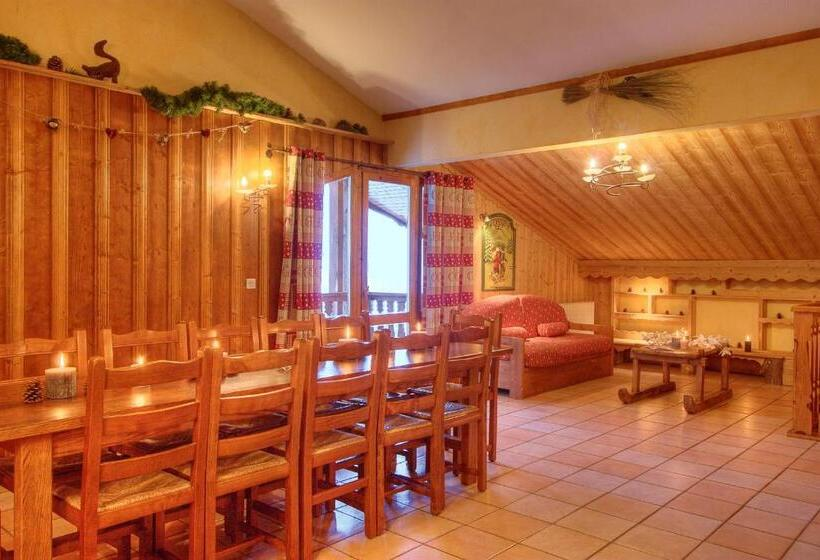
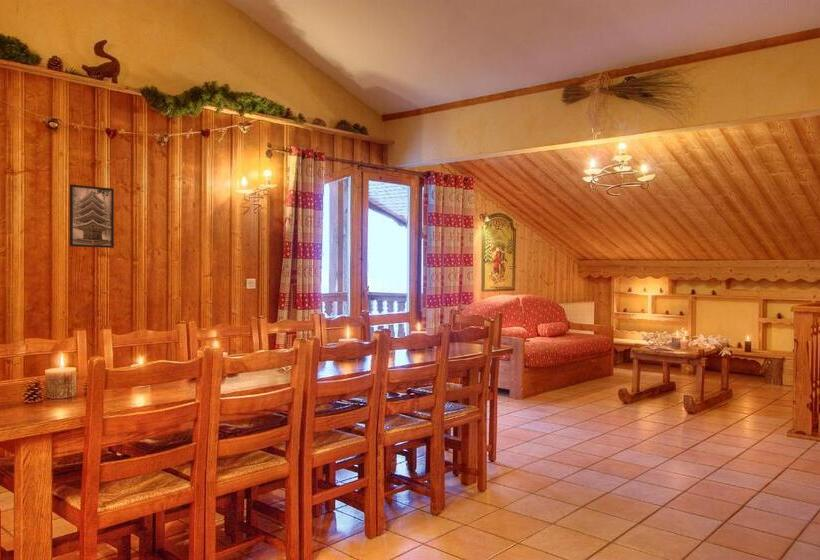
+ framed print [69,183,115,249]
